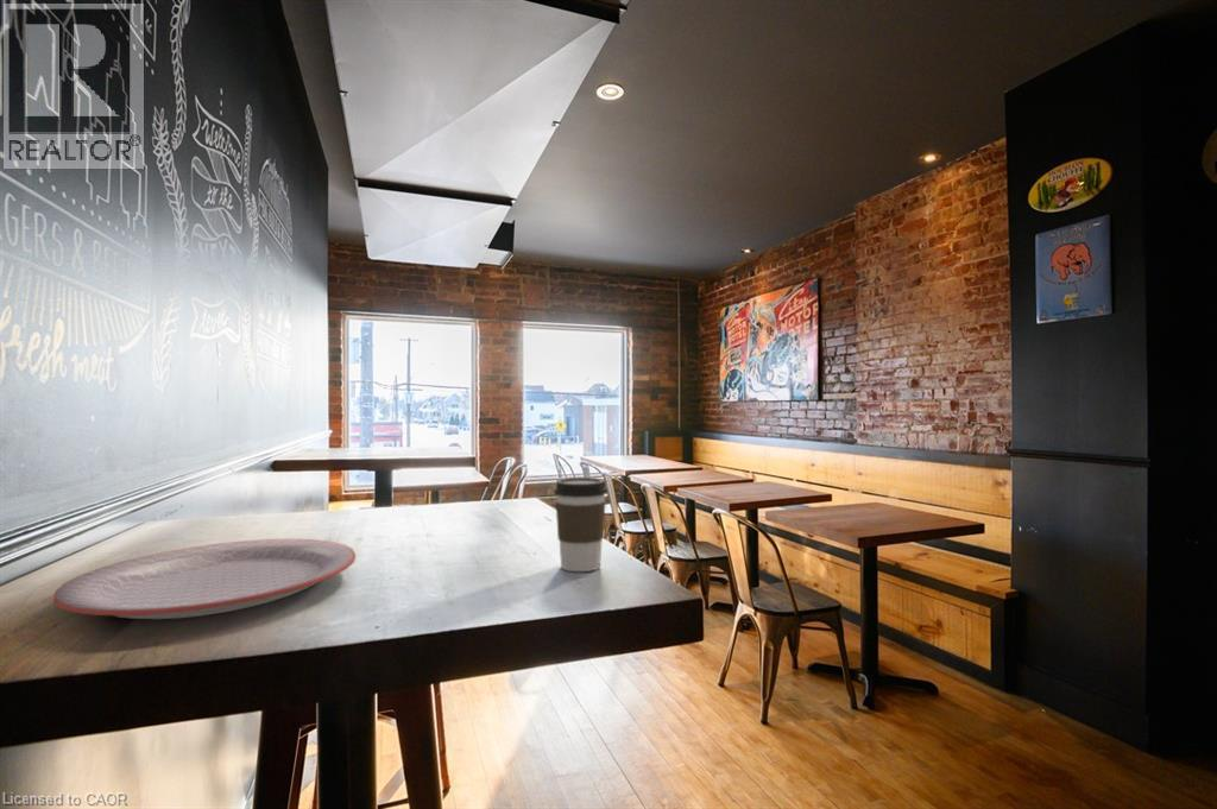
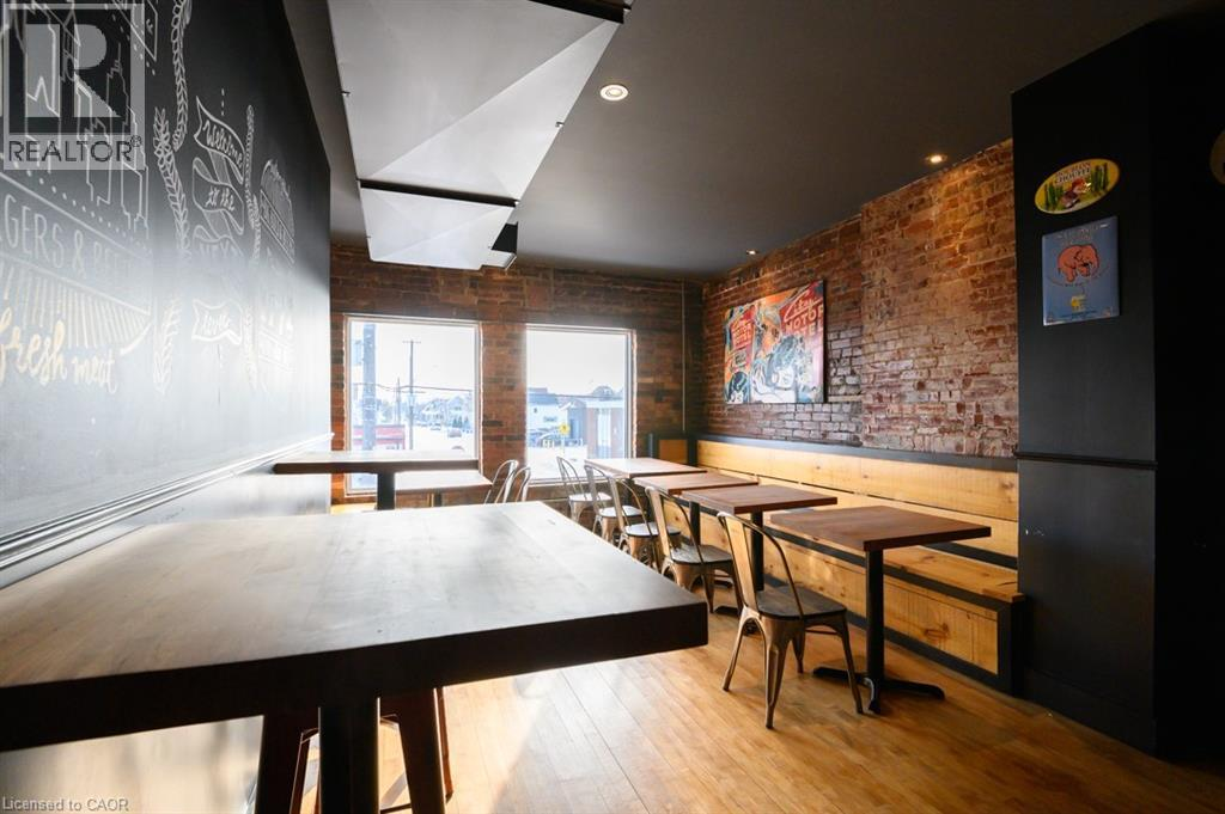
- coffee cup [553,476,608,573]
- plate [51,538,358,620]
